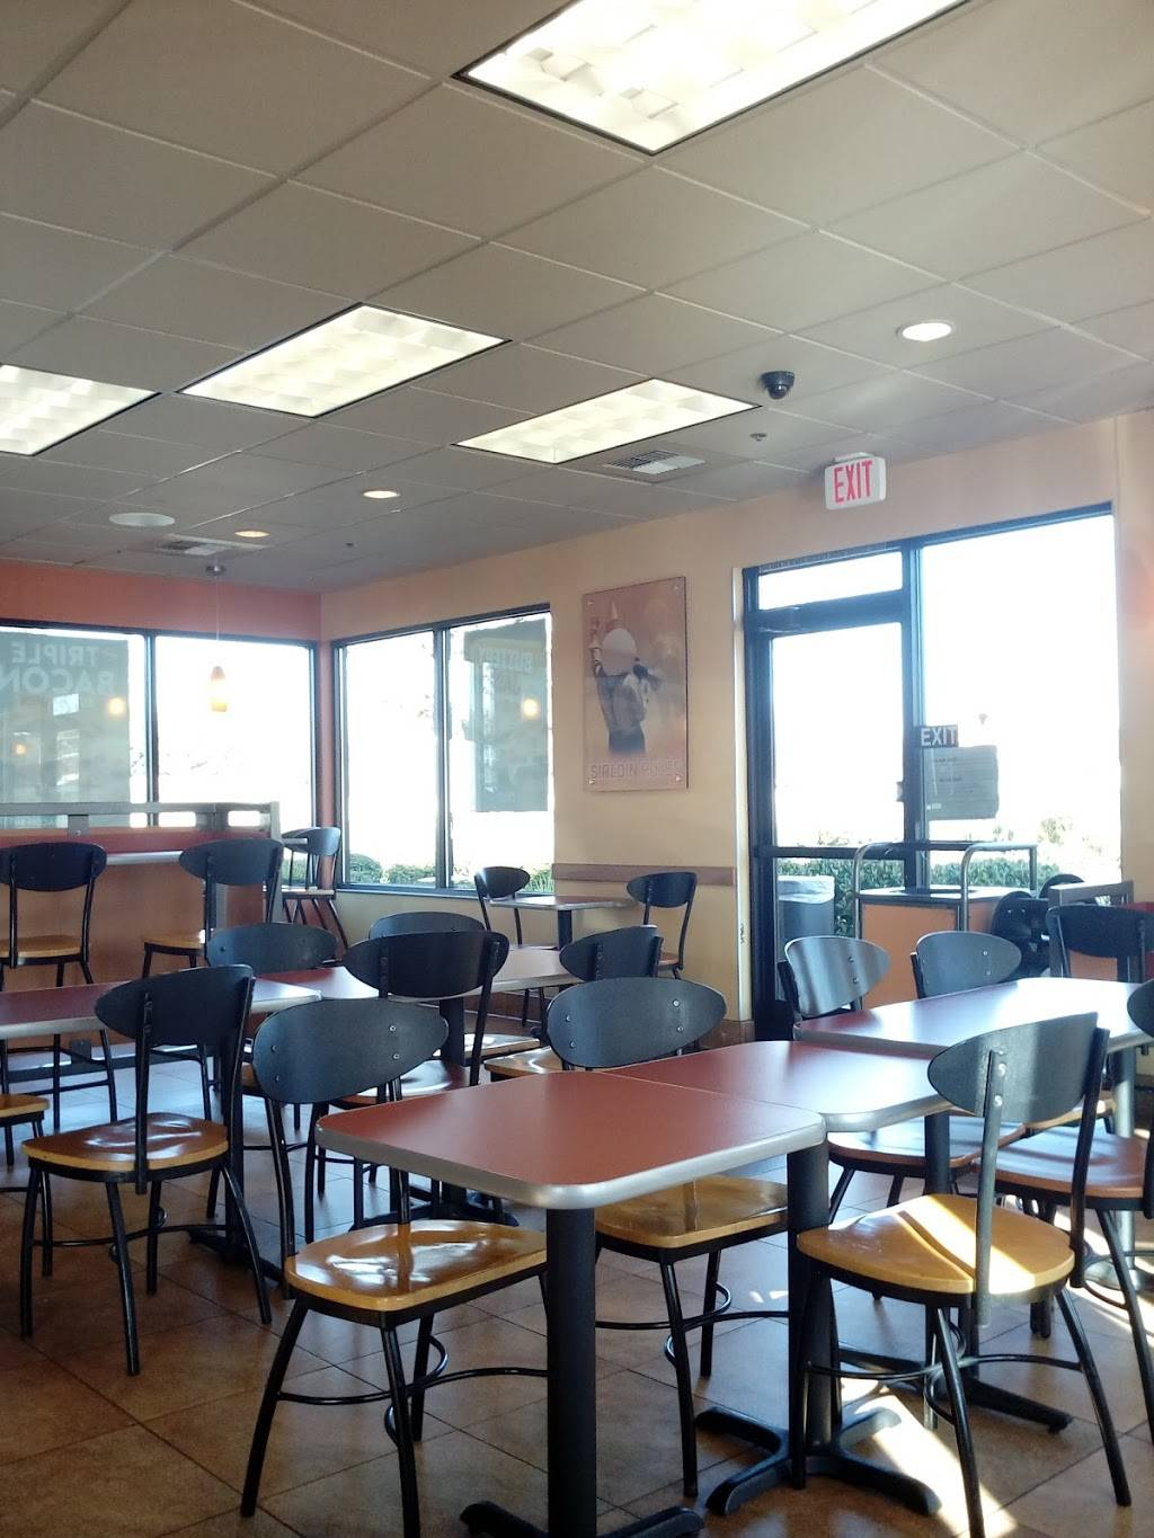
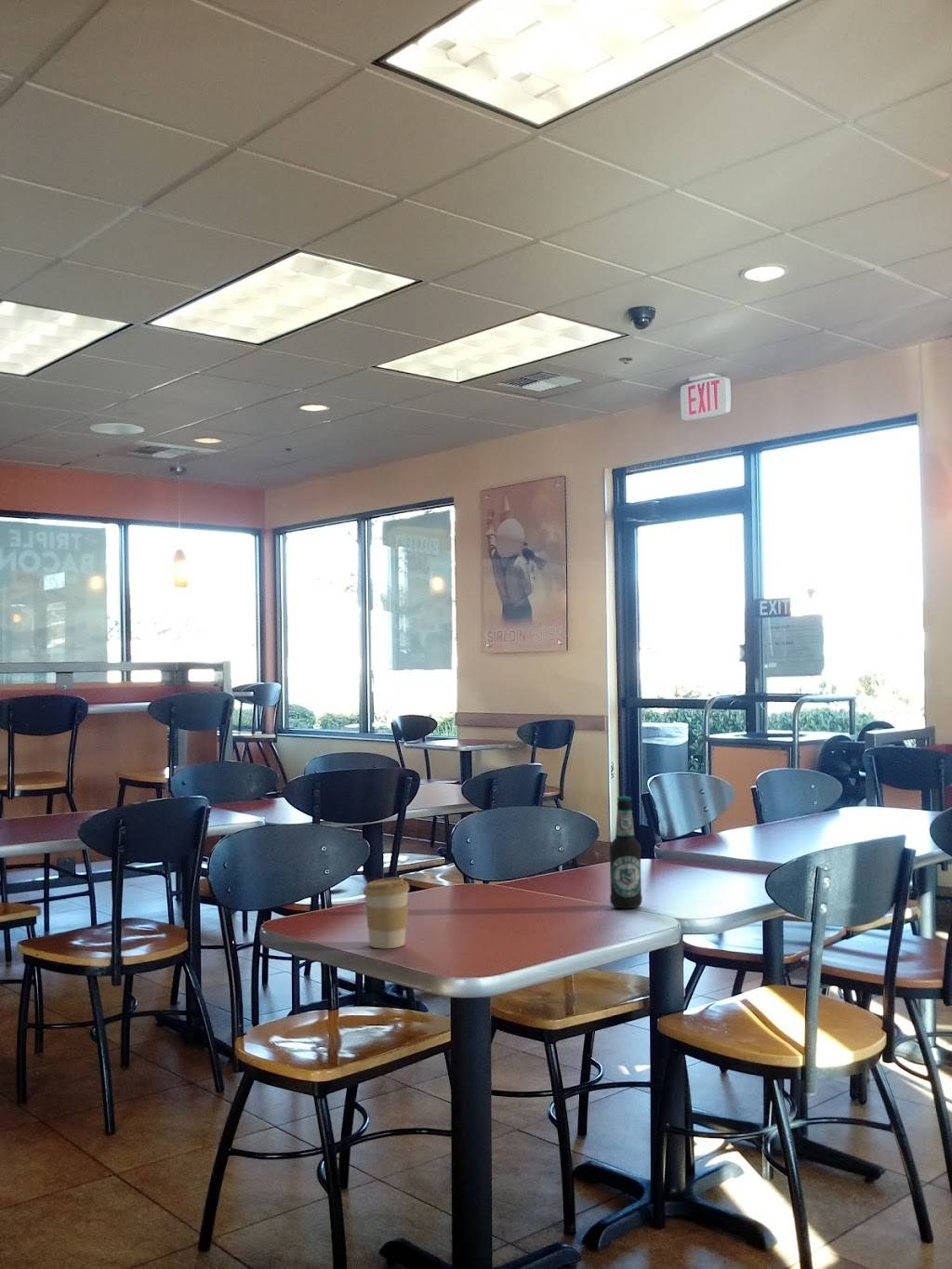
+ bottle [608,796,643,909]
+ coffee cup [363,876,411,949]
